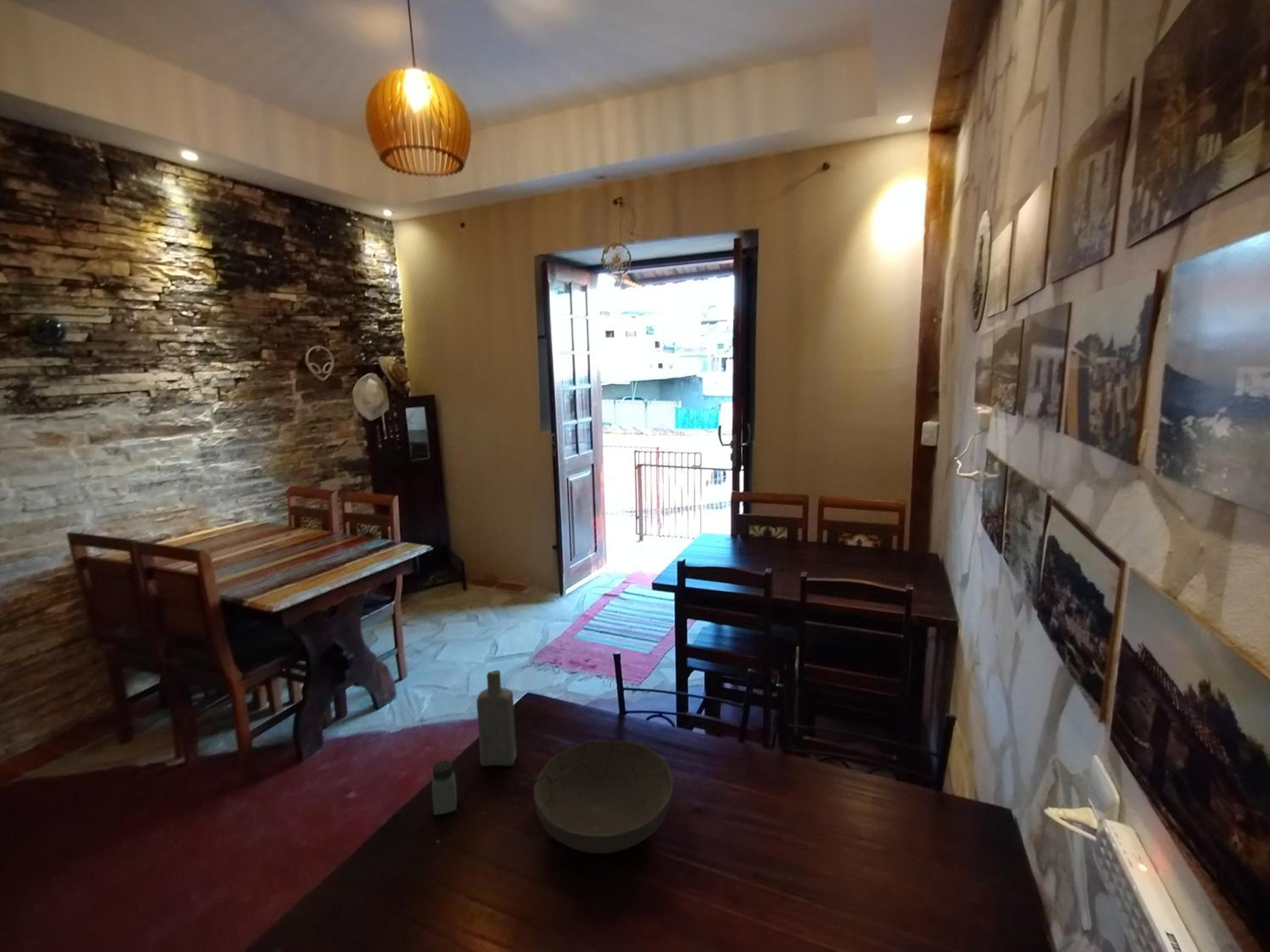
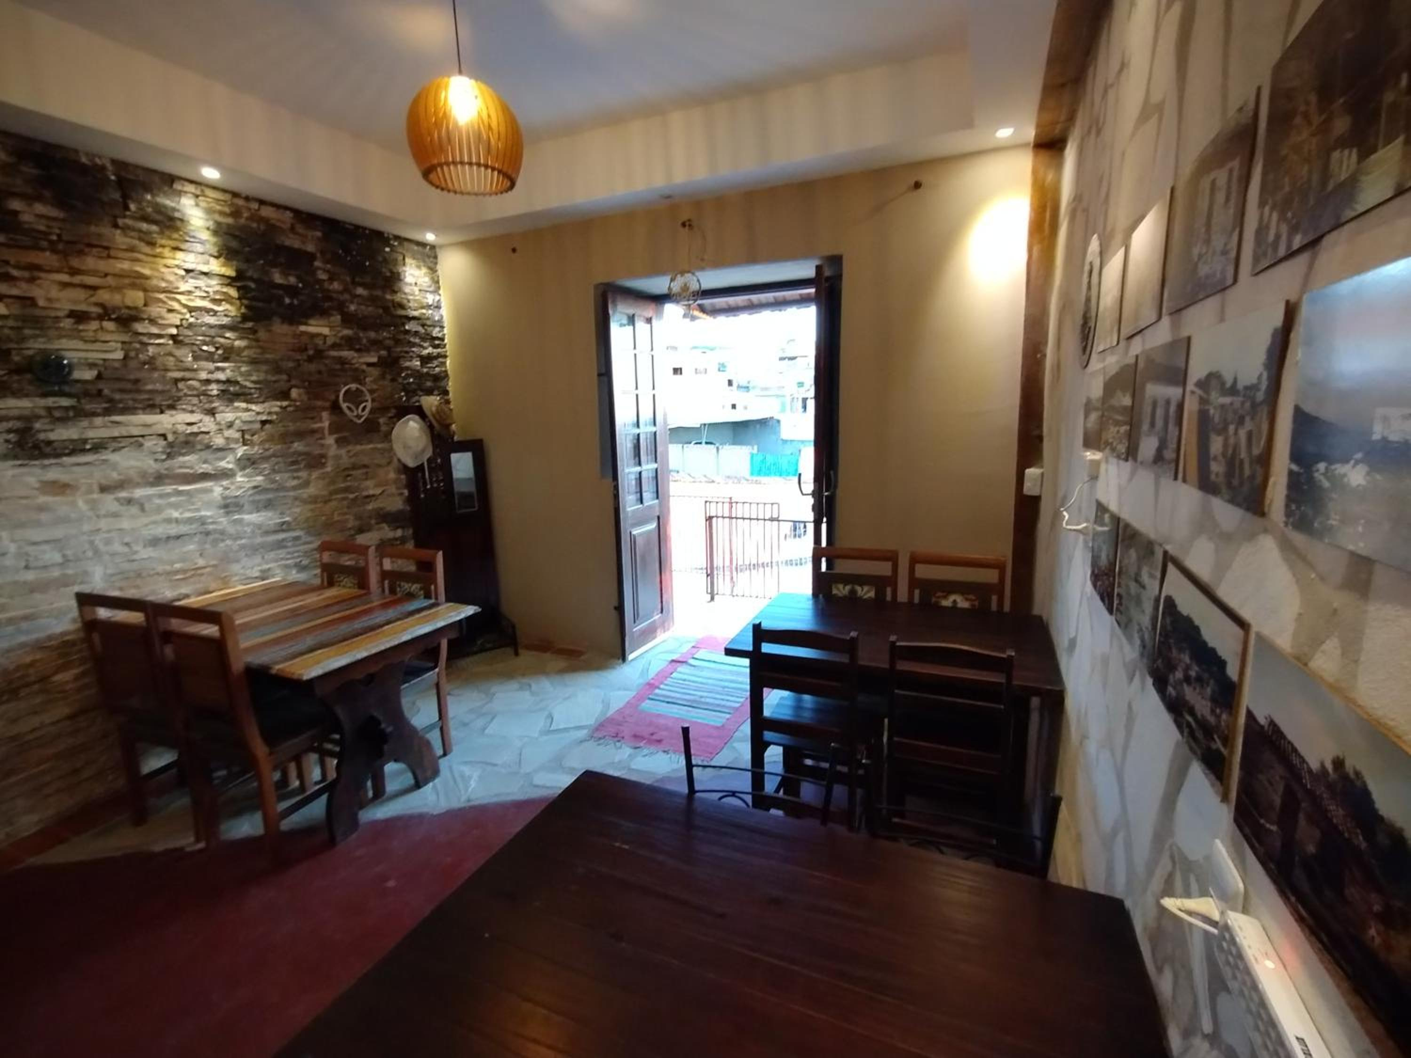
- bowl [533,739,674,854]
- saltshaker [431,759,457,815]
- bottle [476,670,517,767]
